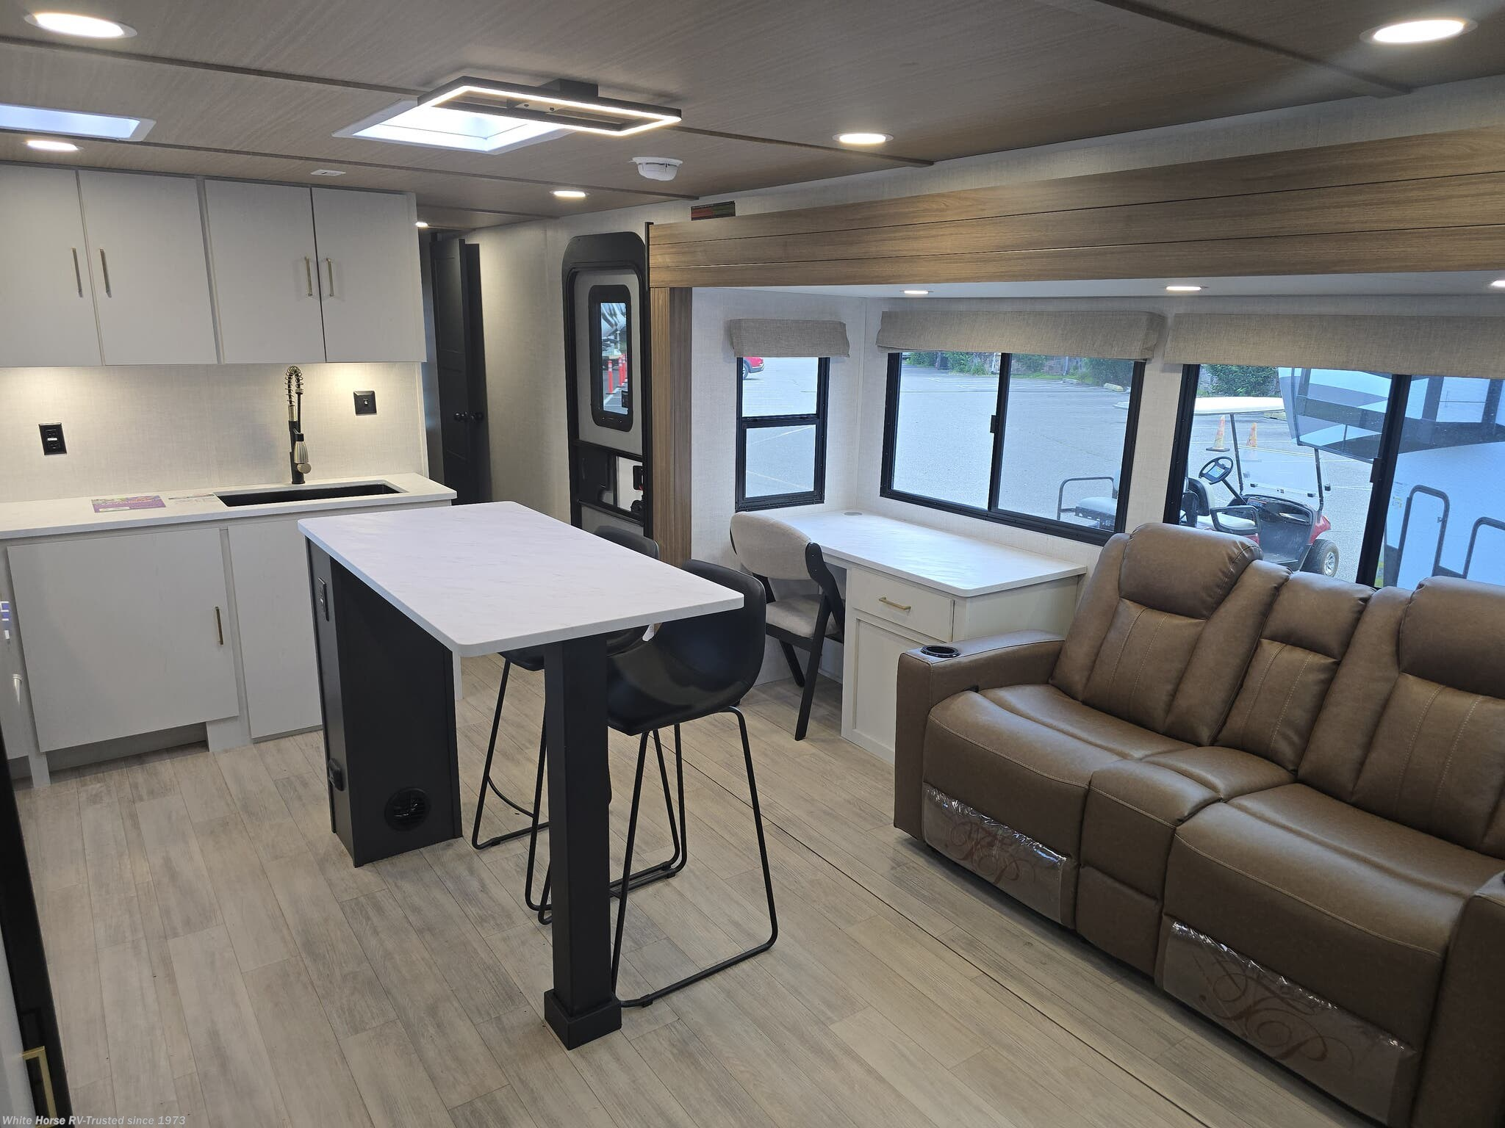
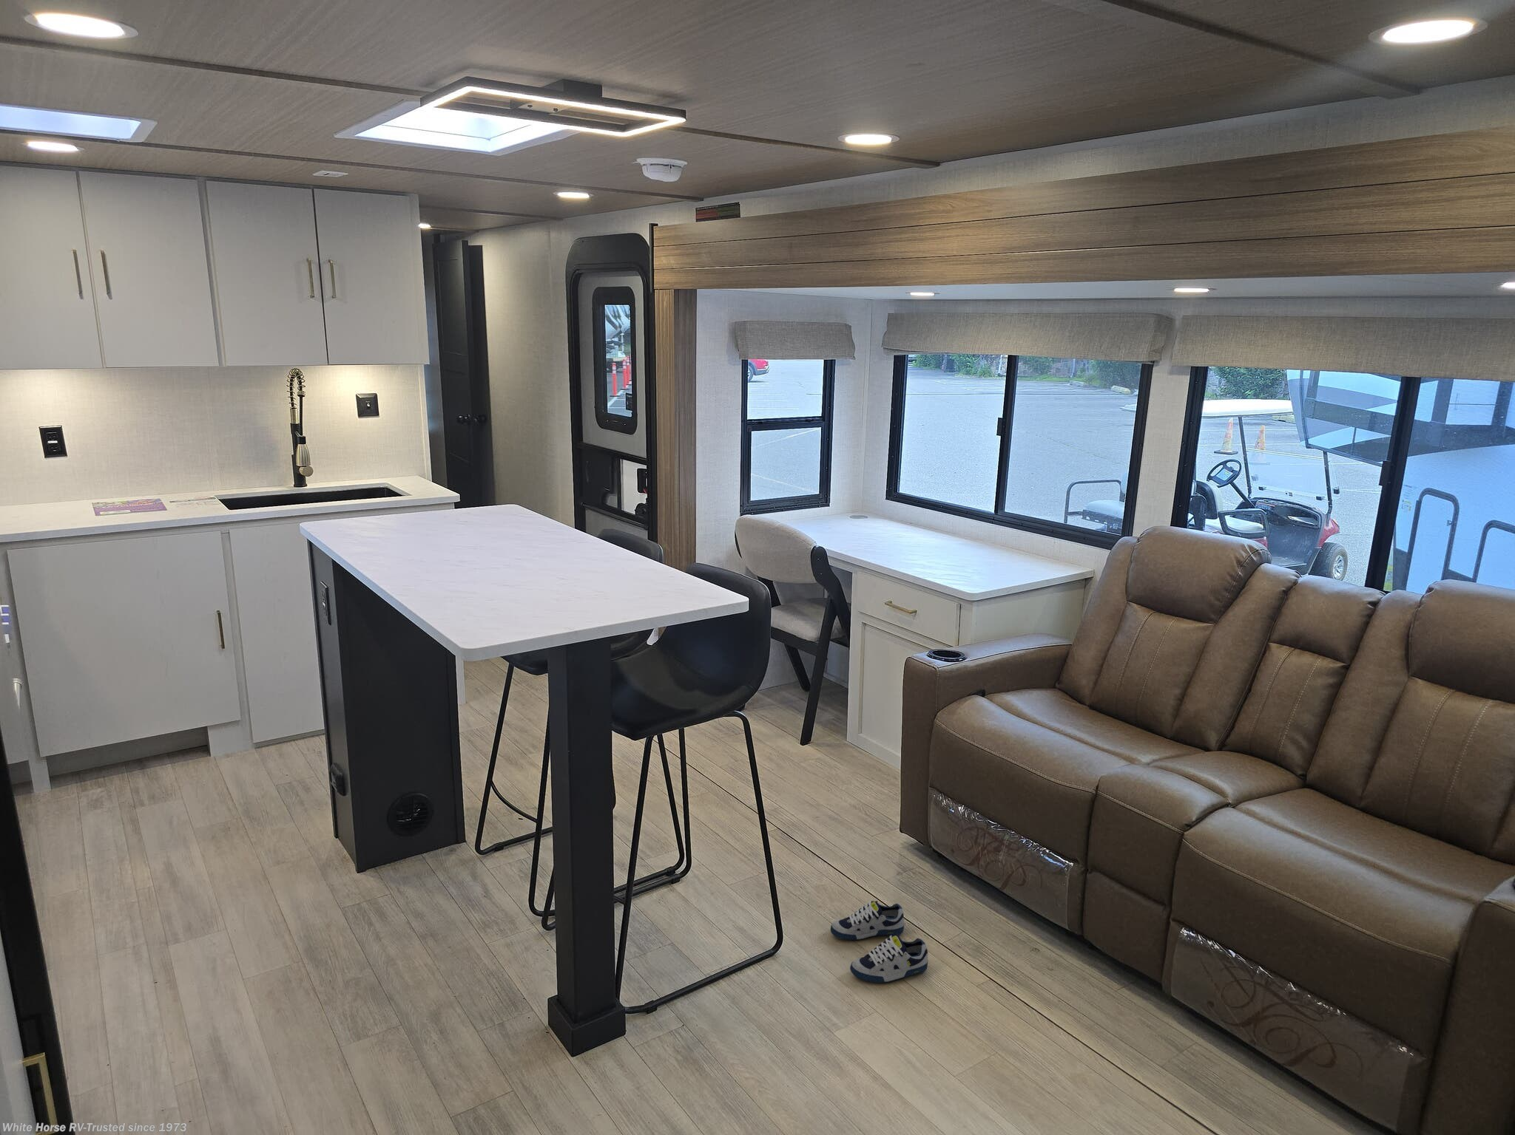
+ shoe [830,900,928,984]
